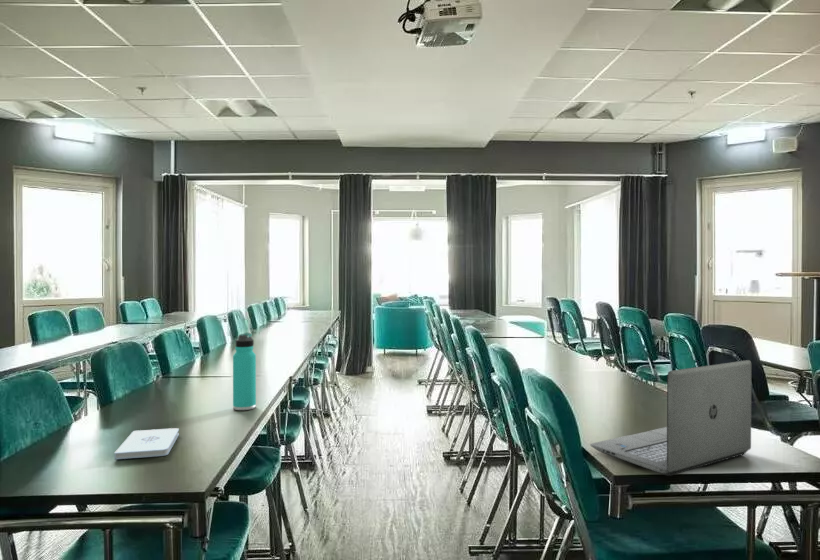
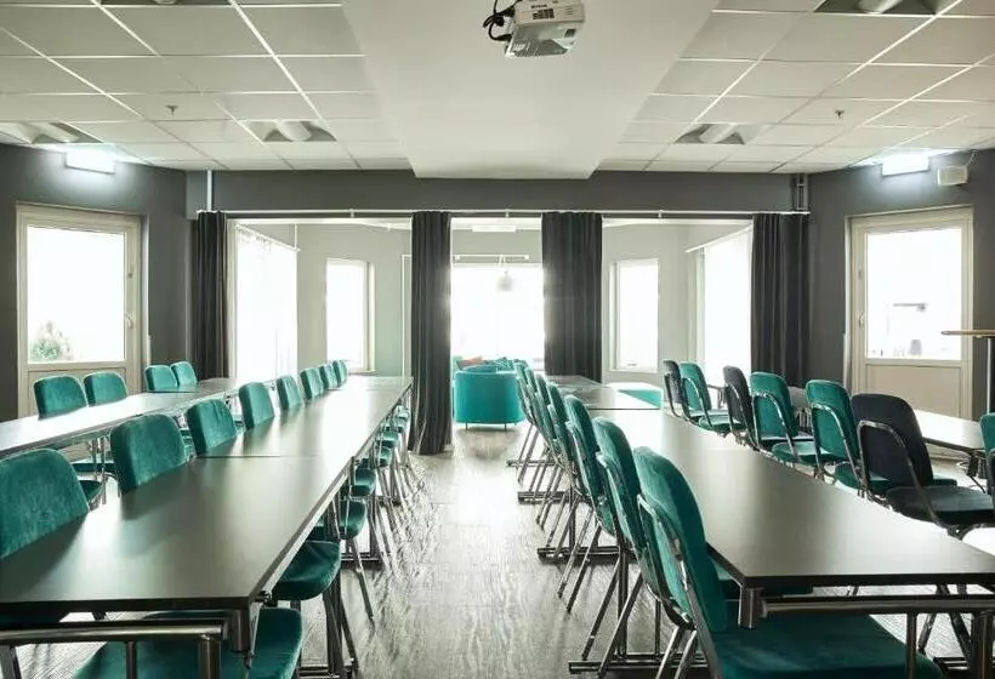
- laptop [589,359,752,477]
- thermos bottle [232,332,257,411]
- notepad [113,427,180,460]
